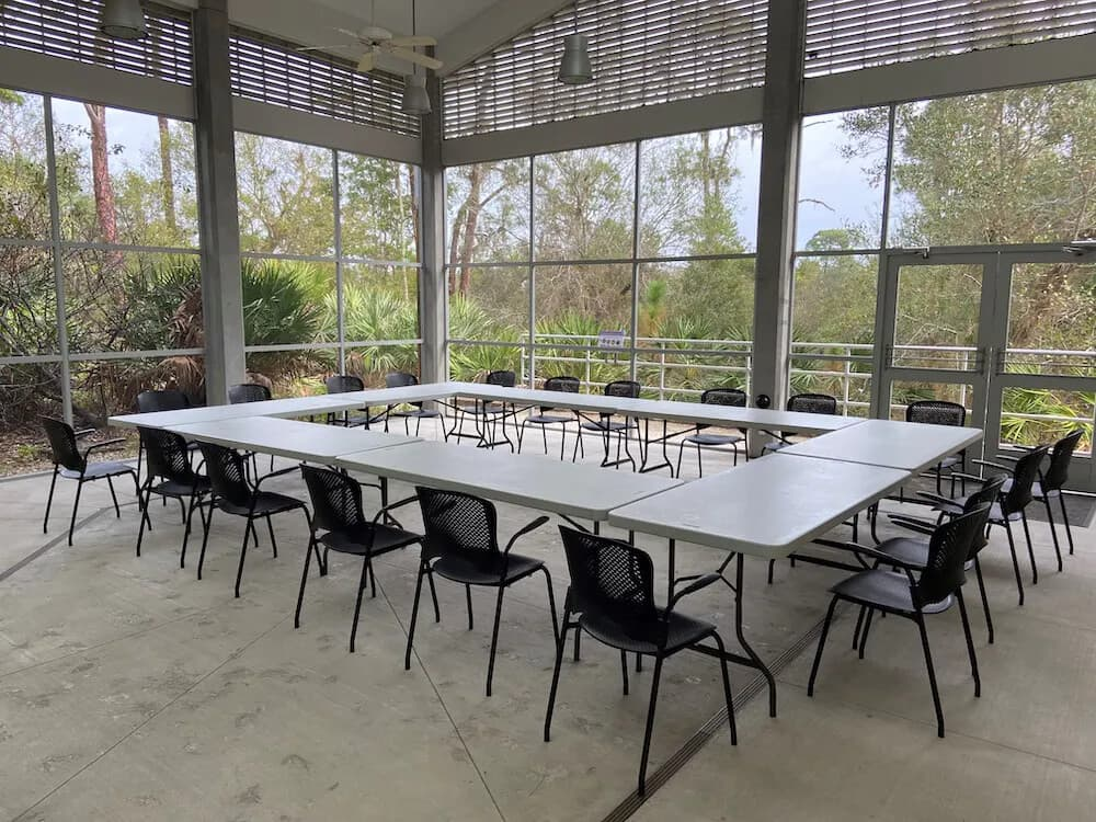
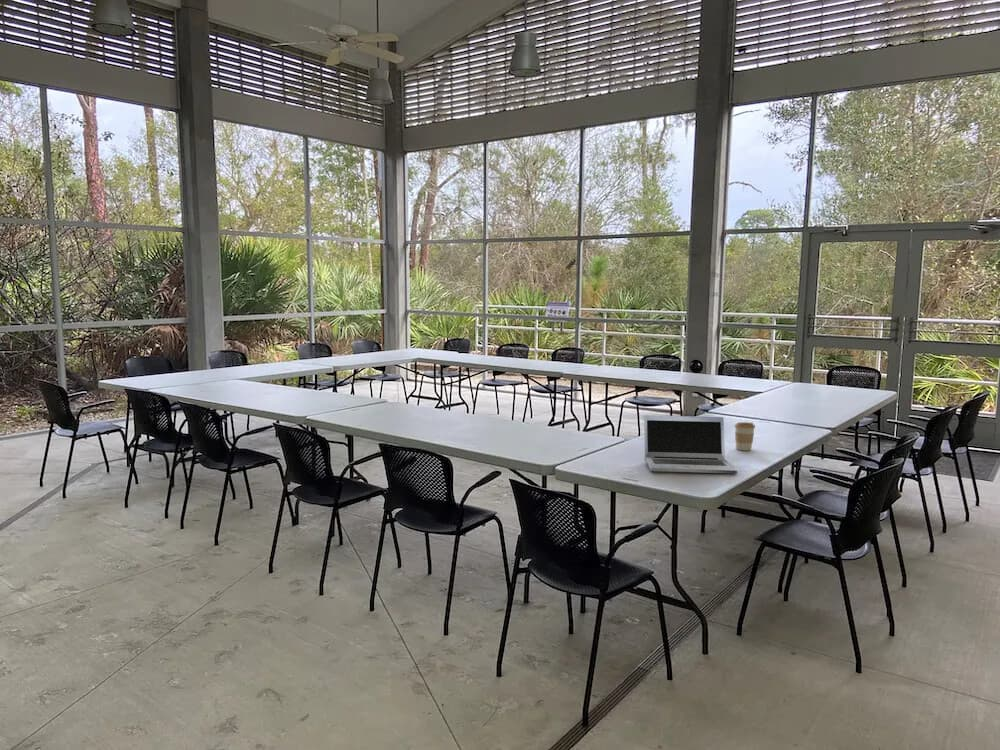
+ coffee cup [733,421,756,451]
+ laptop [643,414,738,474]
